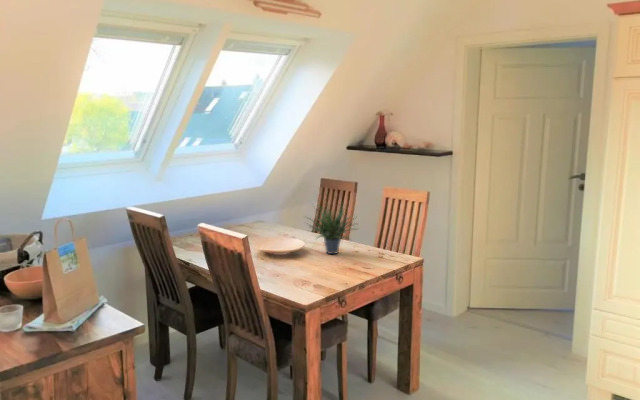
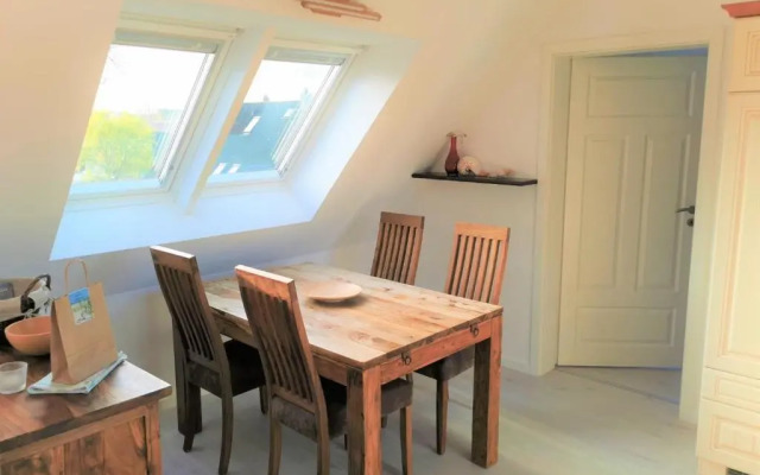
- potted plant [303,196,361,255]
